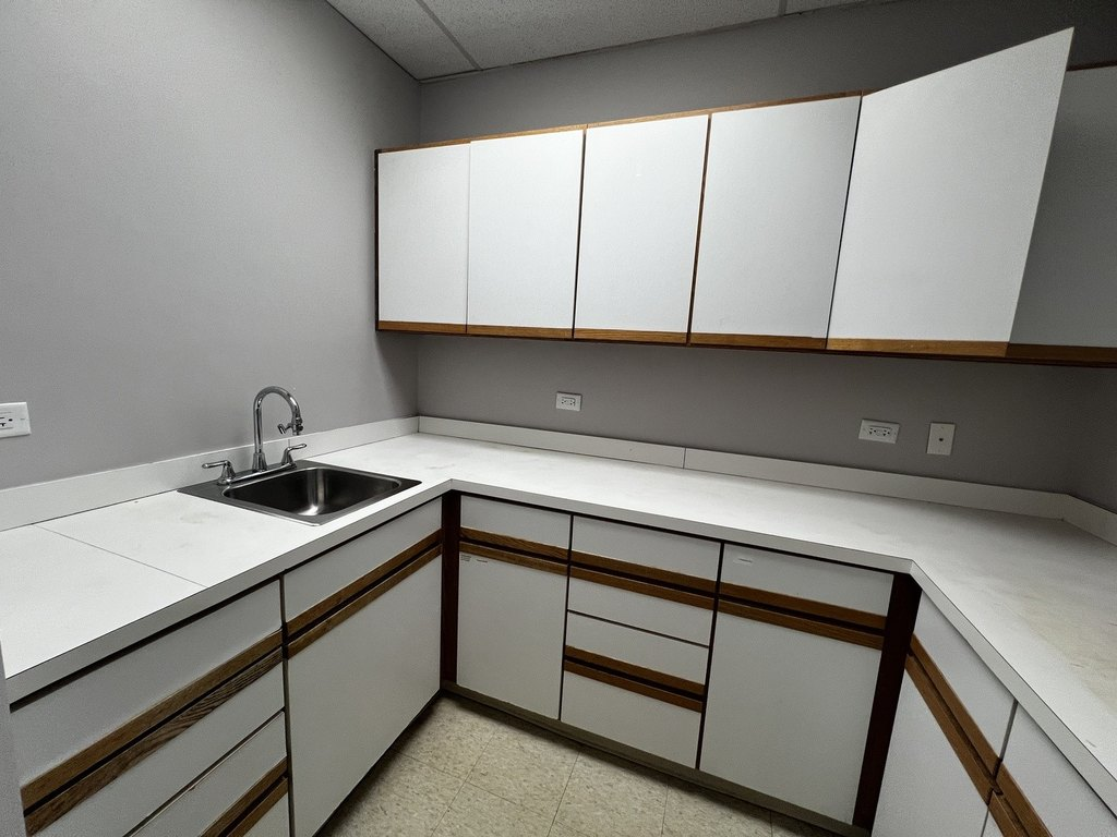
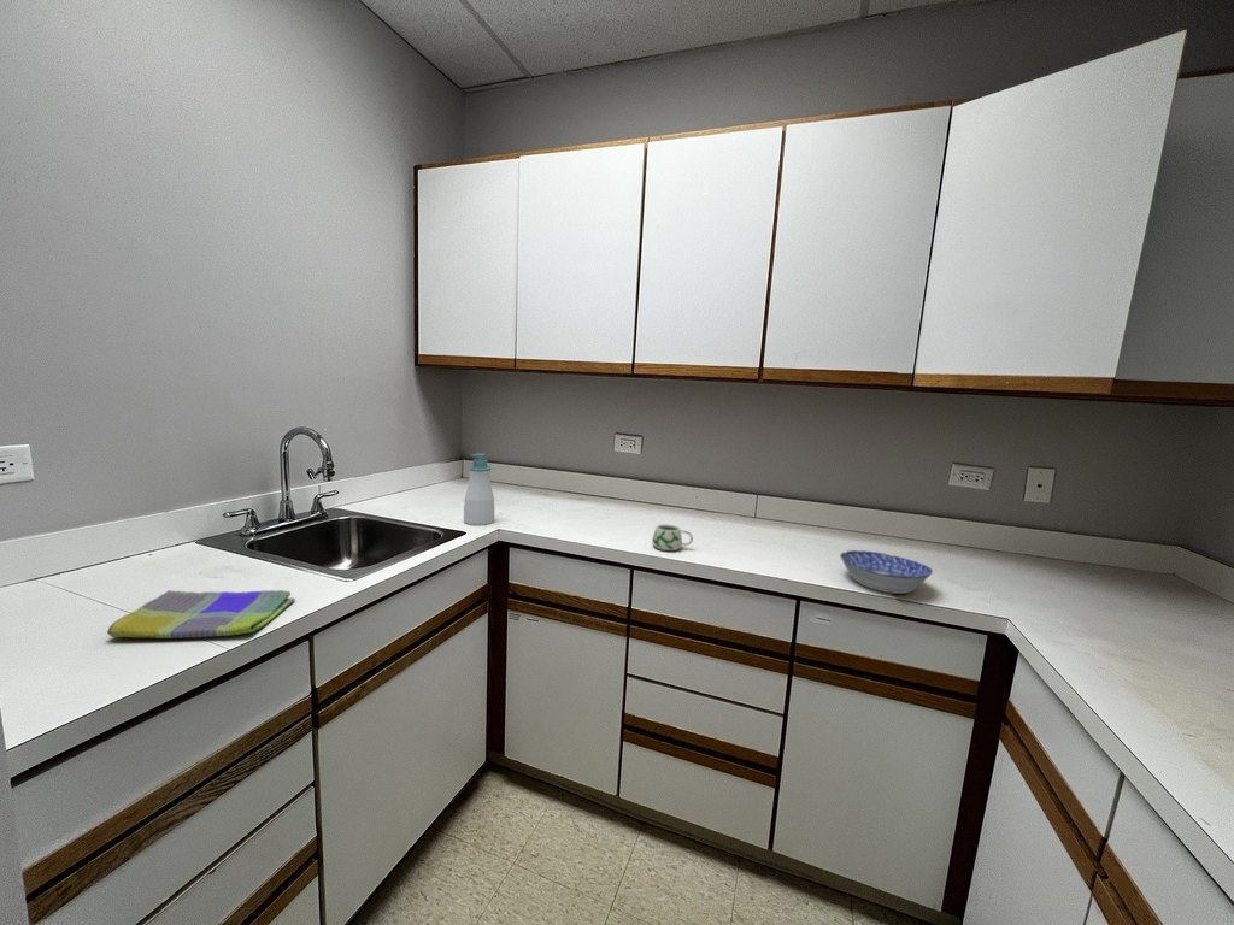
+ soap bottle [463,453,495,526]
+ bowl [839,549,934,595]
+ mug [651,523,694,552]
+ dish towel [106,589,296,640]
